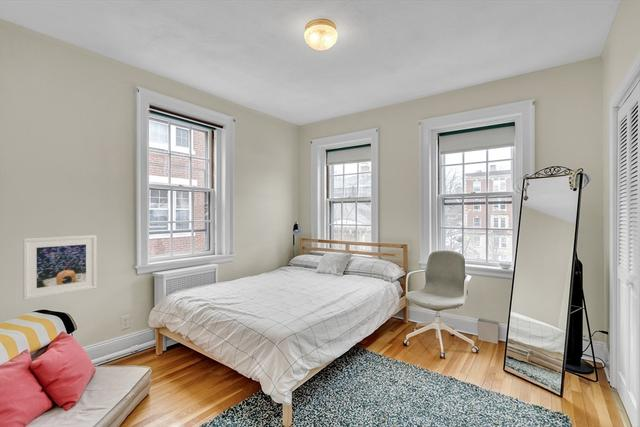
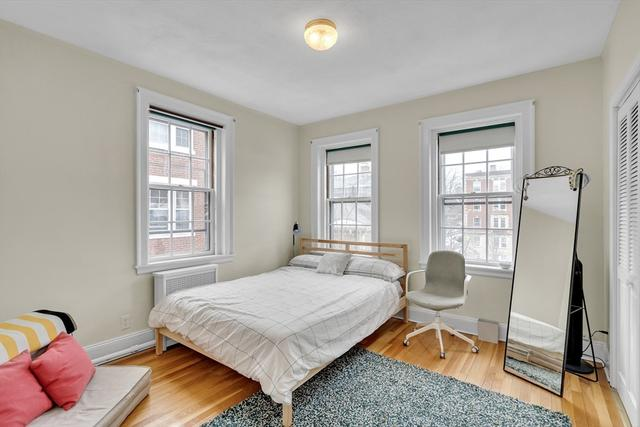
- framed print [22,234,97,301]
